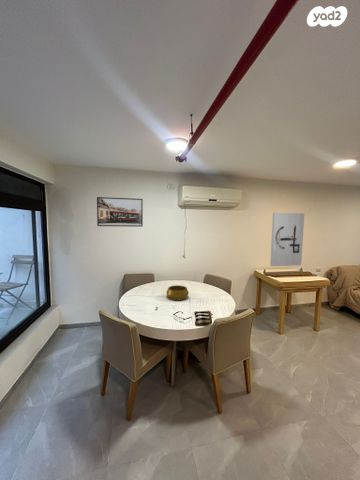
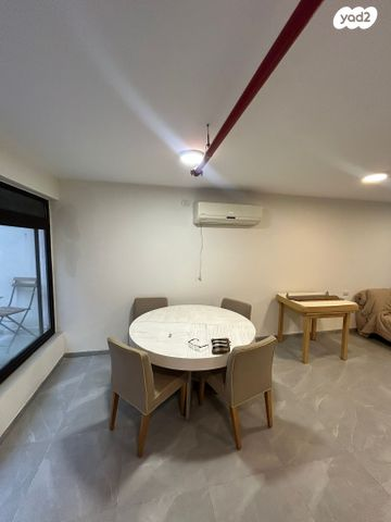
- decorative bowl [165,284,190,302]
- wall art [269,212,305,267]
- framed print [96,196,144,228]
